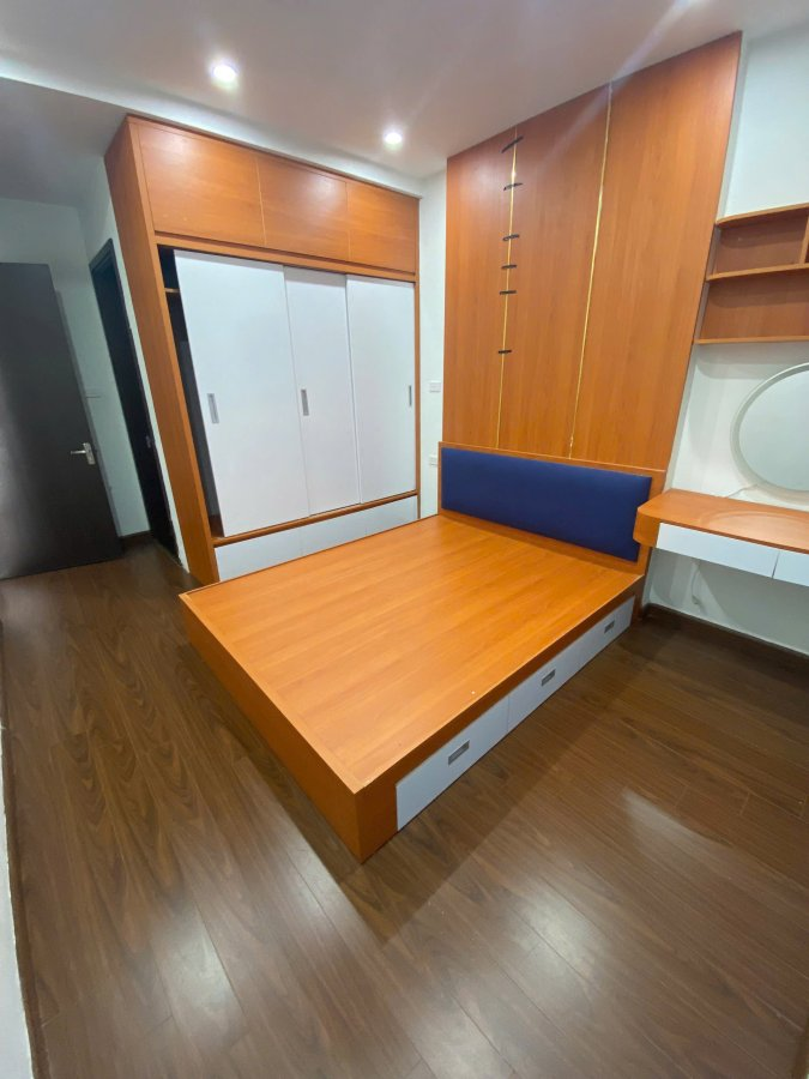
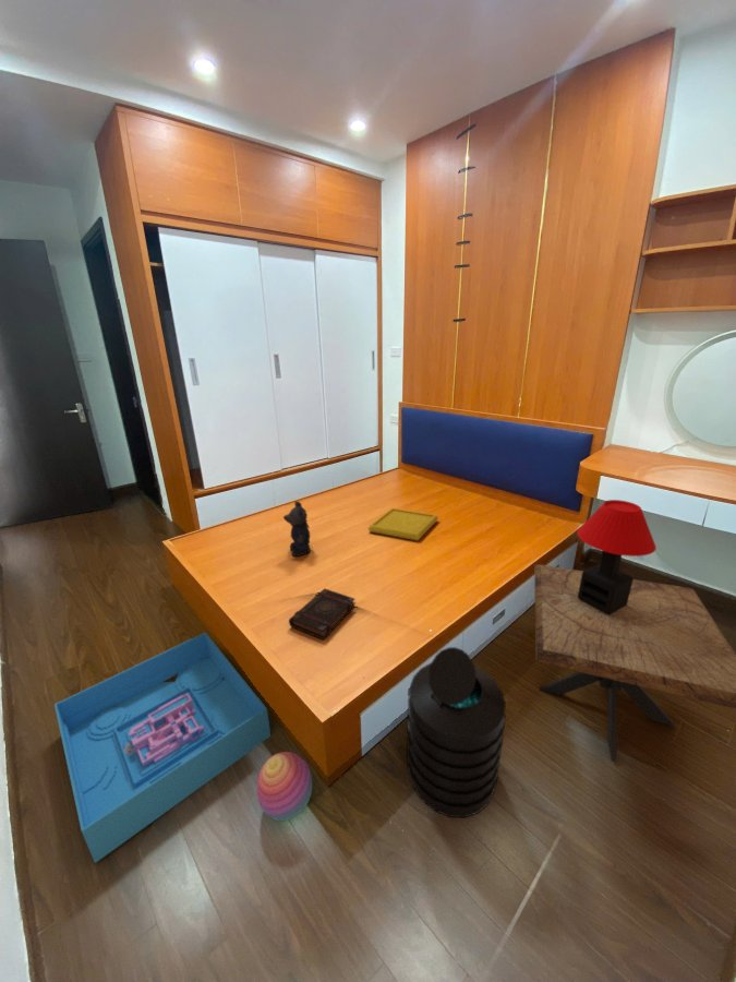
+ storage bin [53,632,272,864]
+ table lamp [576,499,657,615]
+ book [288,587,357,642]
+ stacking toy [255,751,313,822]
+ bear [282,500,312,558]
+ side table [533,563,736,764]
+ serving tray [367,507,439,542]
+ trash can [406,646,507,818]
